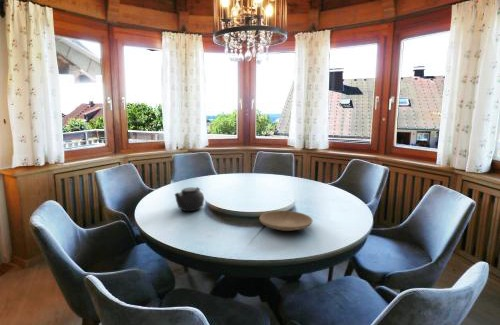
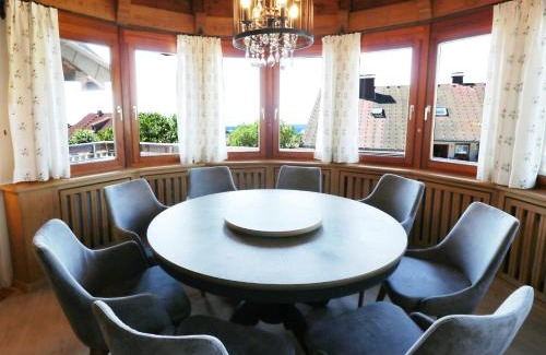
- plate [258,210,313,232]
- teapot [173,186,205,212]
